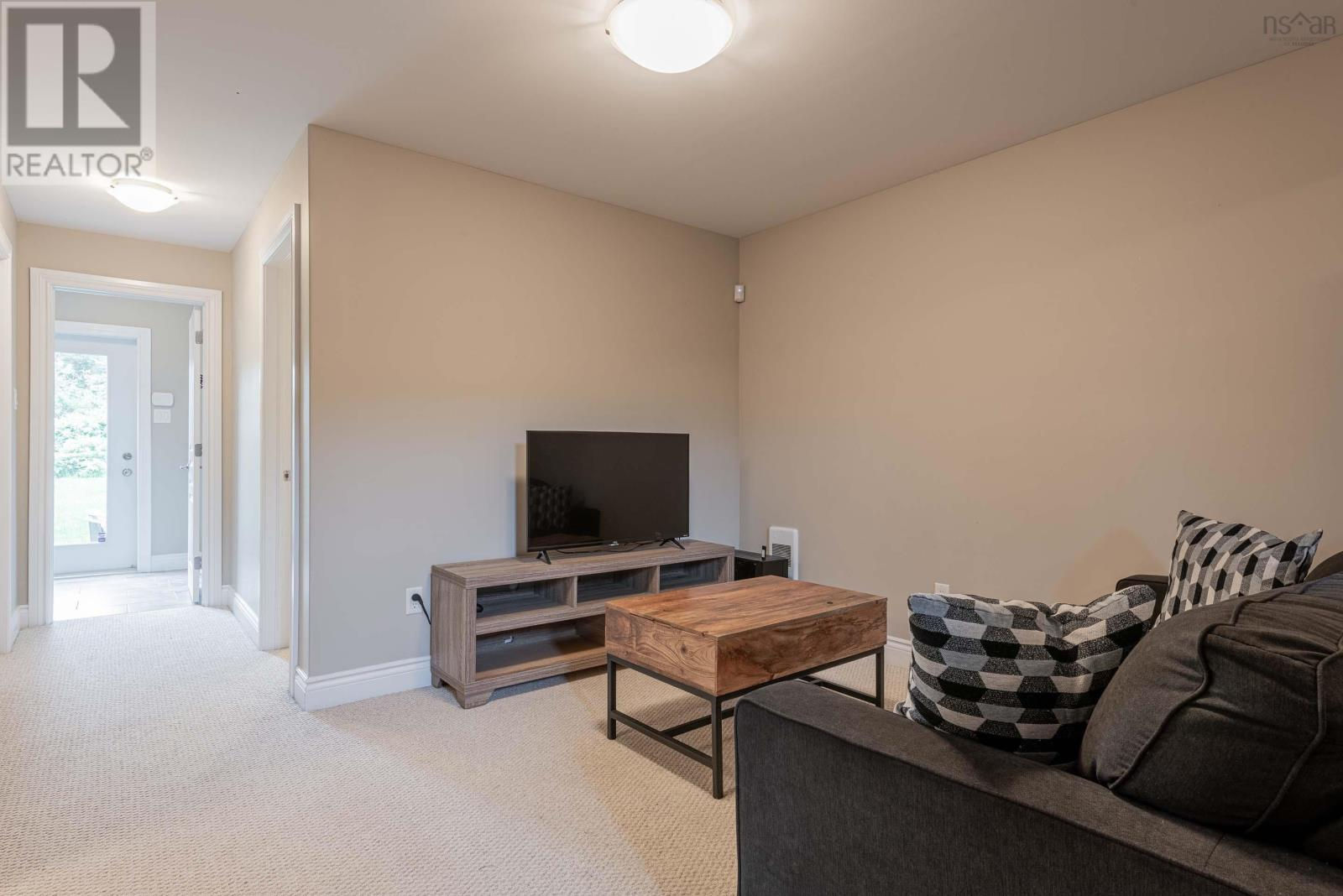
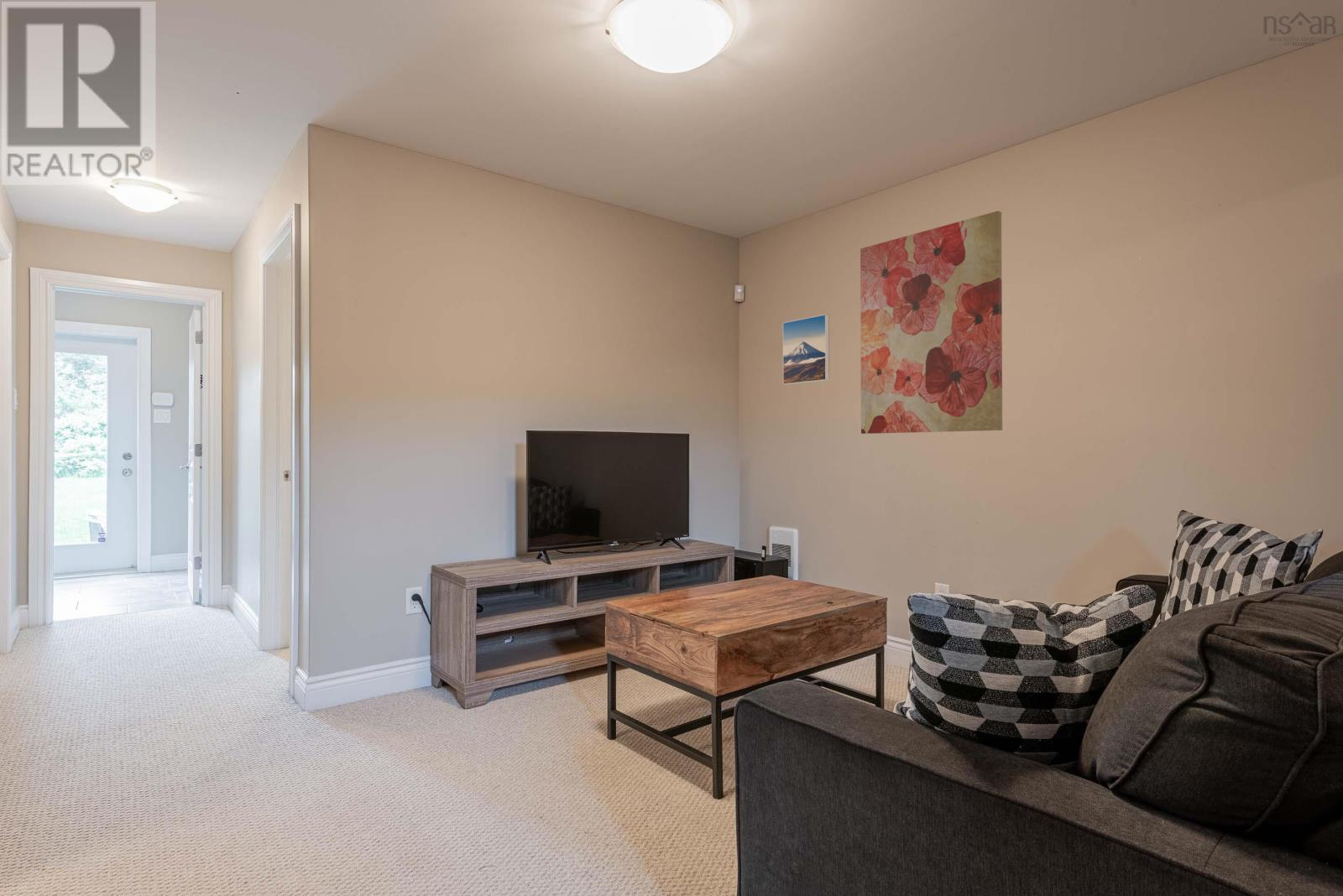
+ wall art [860,210,1003,435]
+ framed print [782,314,830,386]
